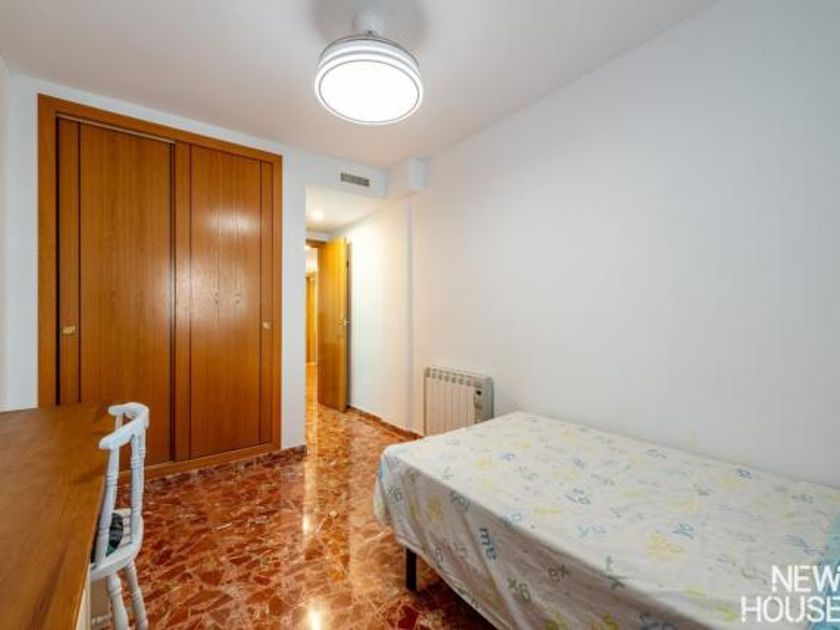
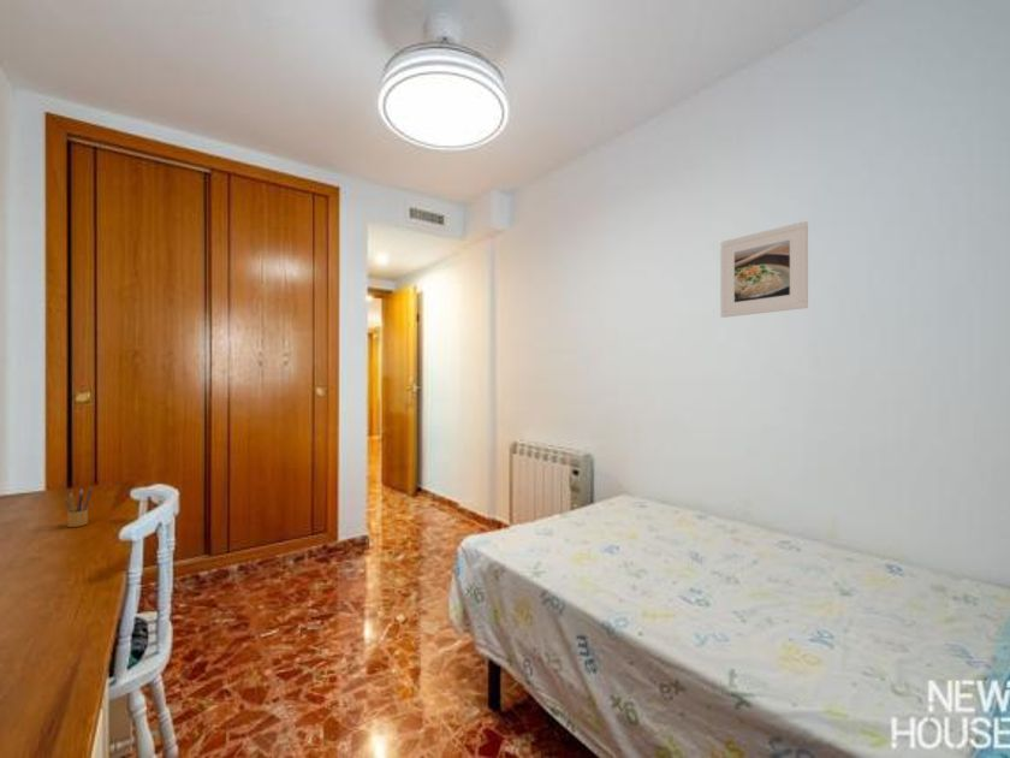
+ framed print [719,220,809,319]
+ pencil box [64,486,93,528]
